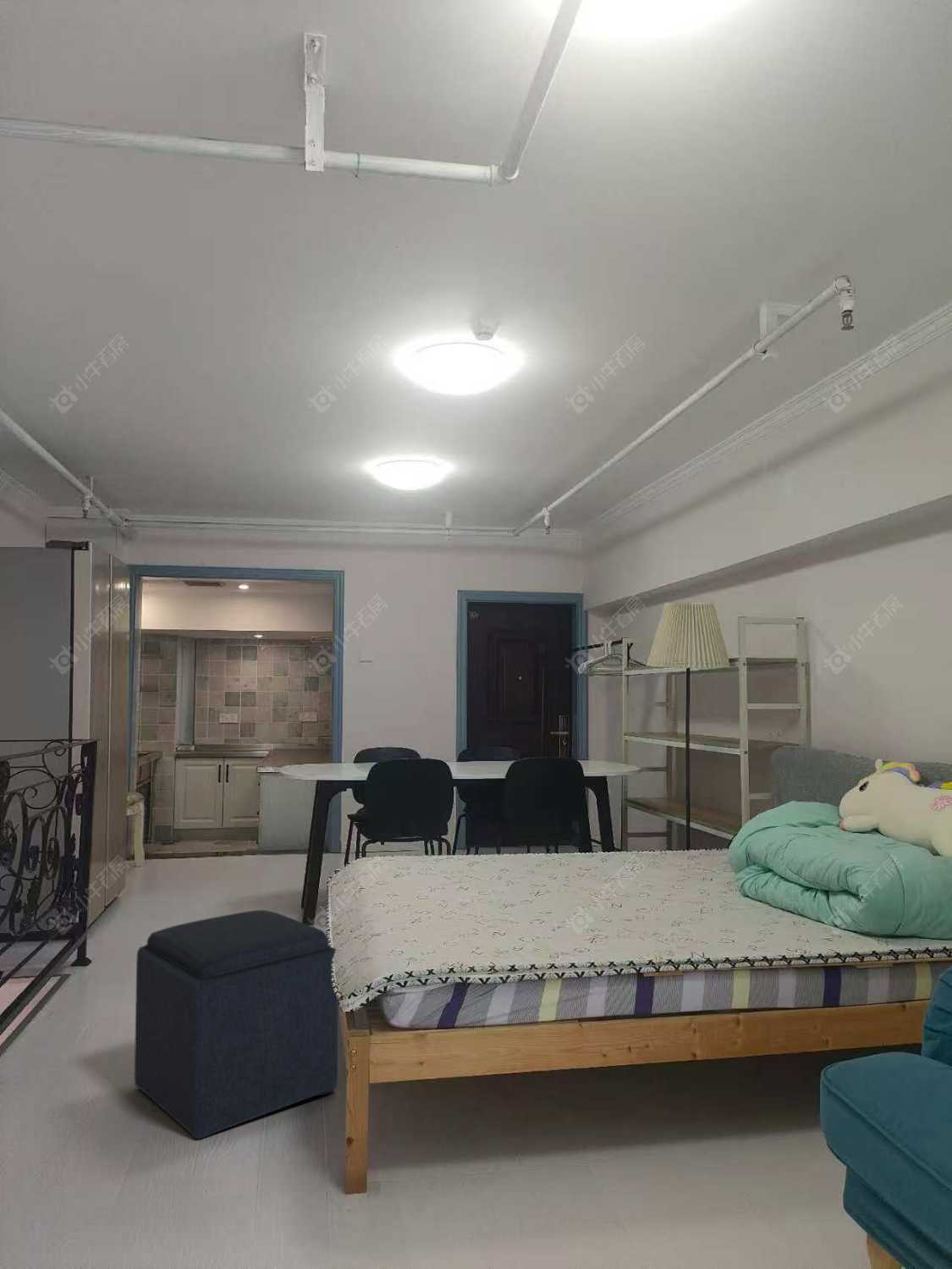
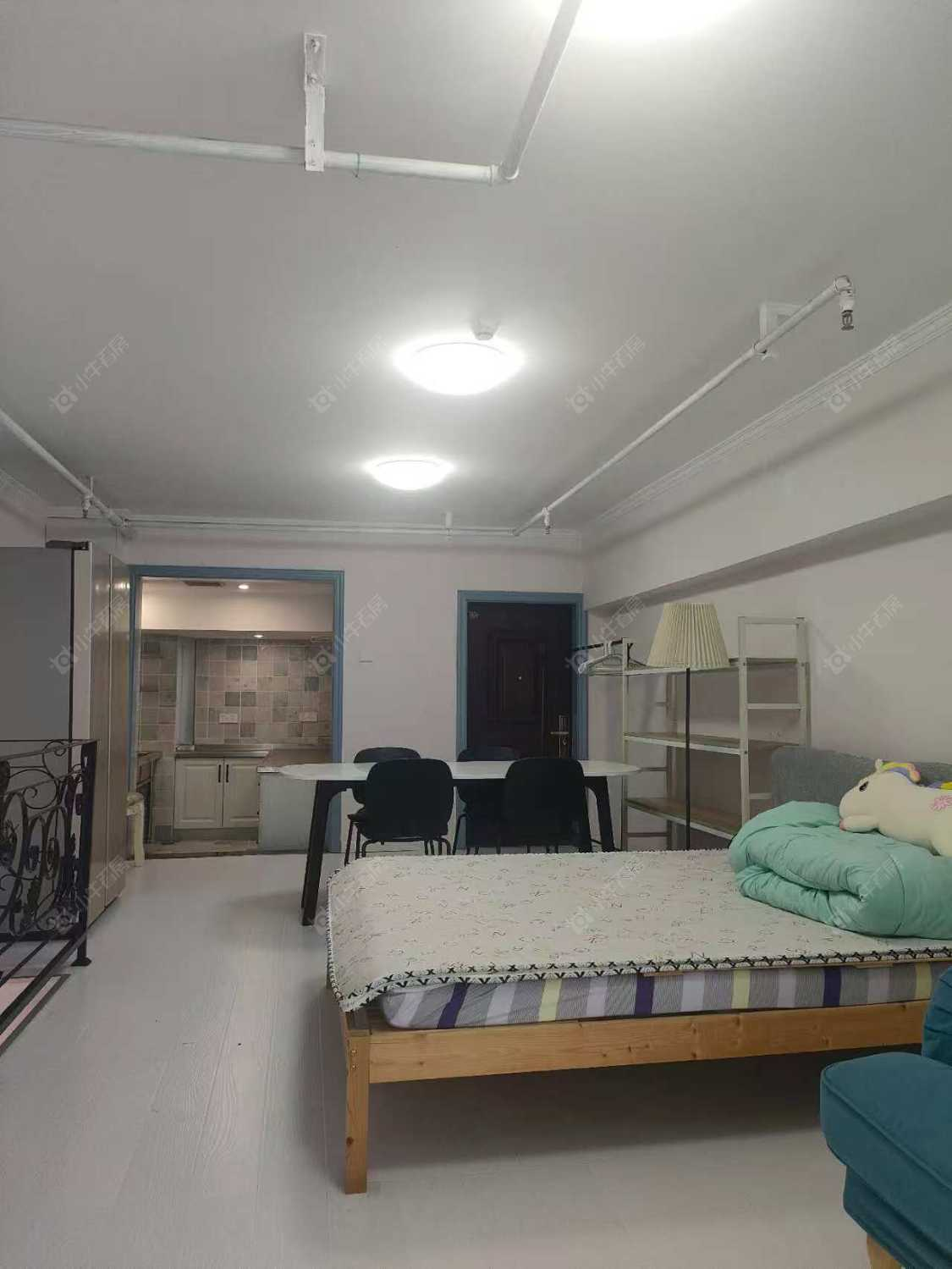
- ottoman [134,909,339,1140]
